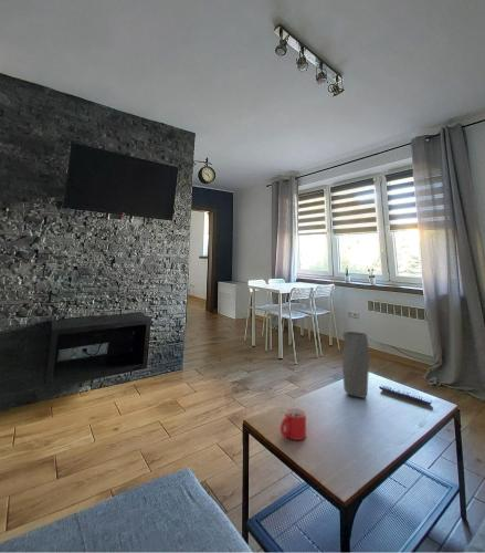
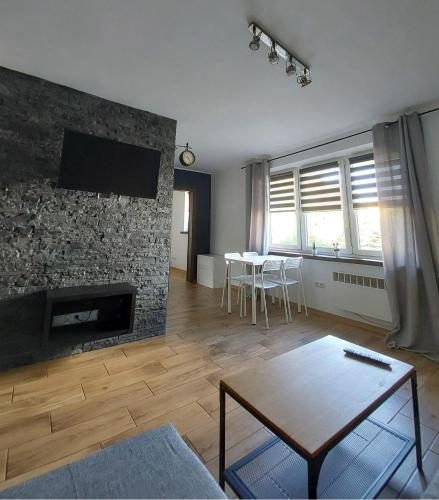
- vase [341,331,370,399]
- mug [280,408,307,441]
